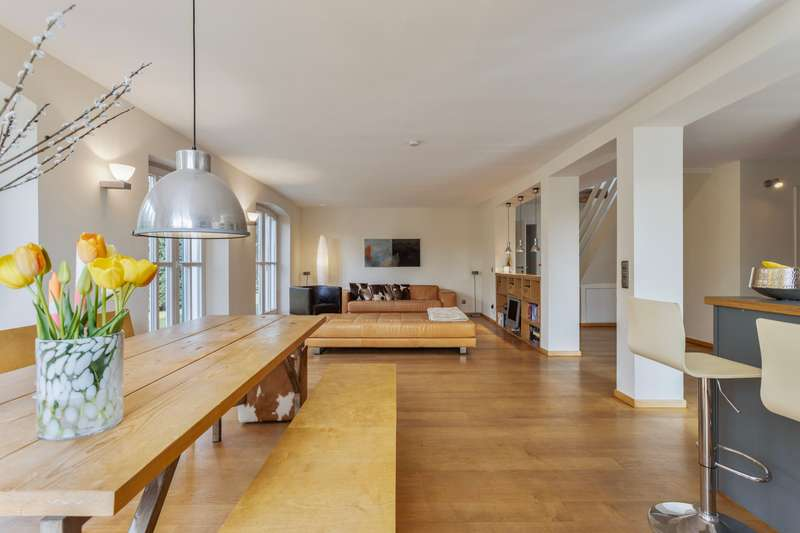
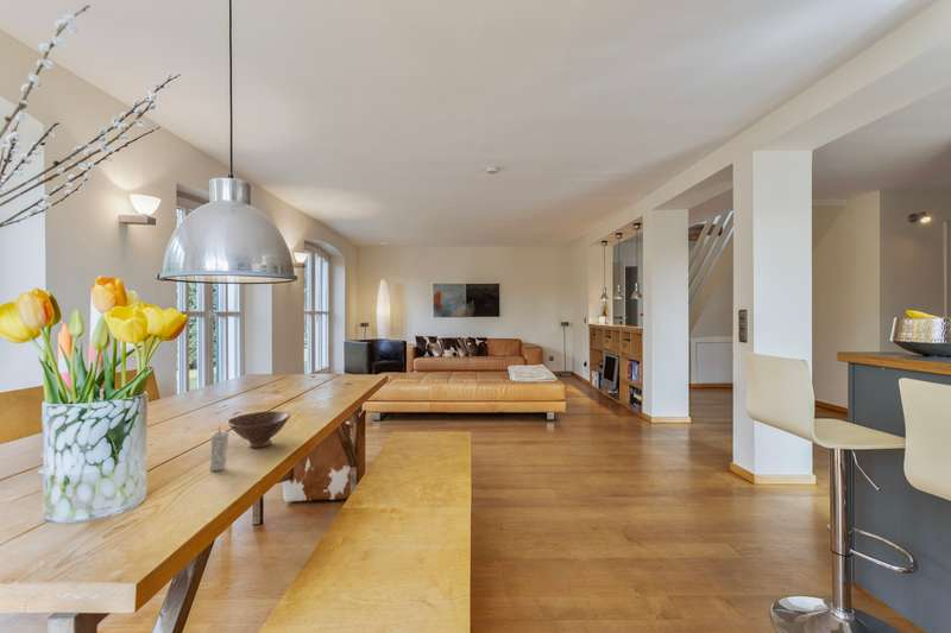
+ bowl [226,410,291,449]
+ candle [208,426,229,471]
